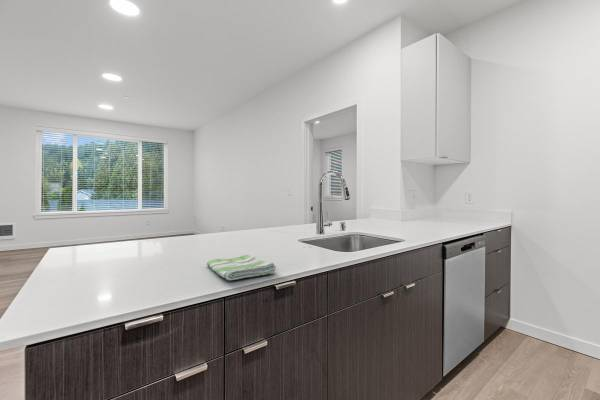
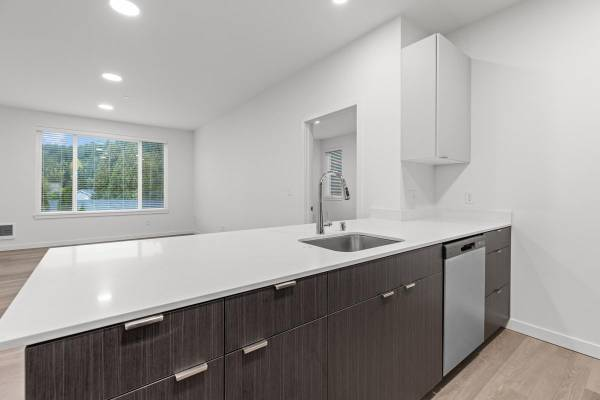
- dish towel [206,254,277,281]
